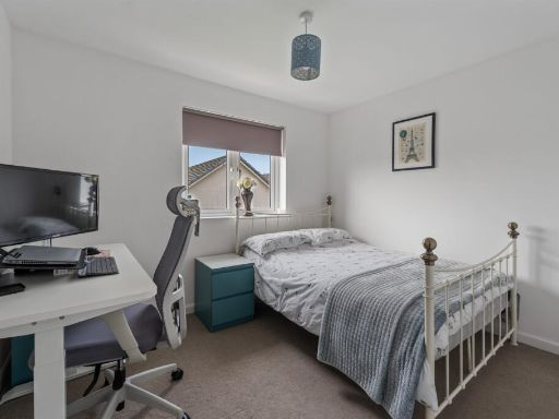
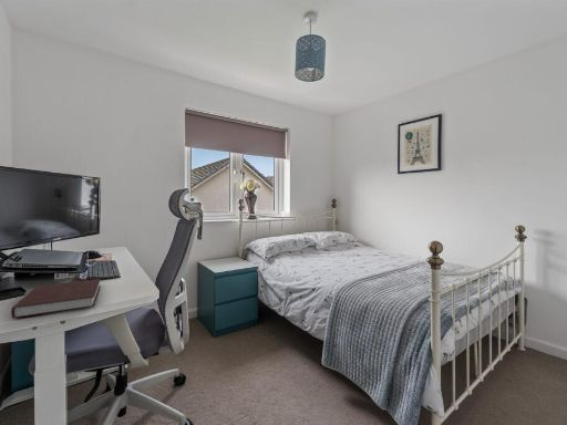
+ notebook [10,278,102,319]
